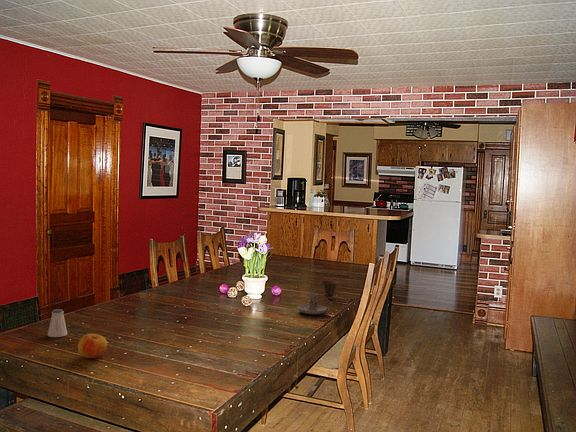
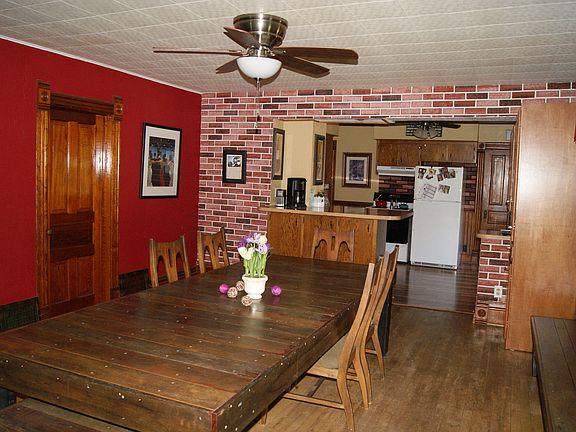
- saltshaker [47,308,68,338]
- candle holder [297,292,334,315]
- apple [77,333,108,359]
- cup [320,280,338,300]
